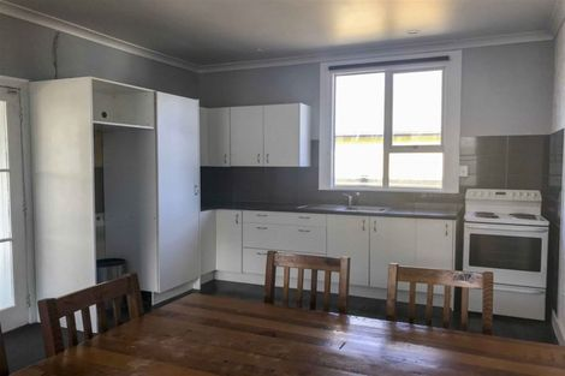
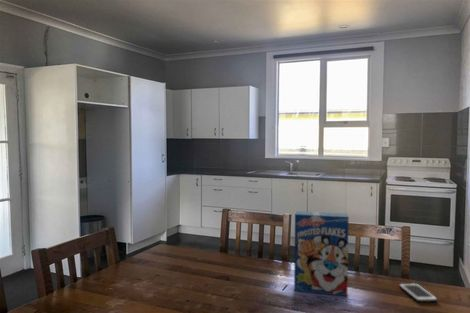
+ cereal box [293,210,350,297]
+ cell phone [398,282,439,303]
